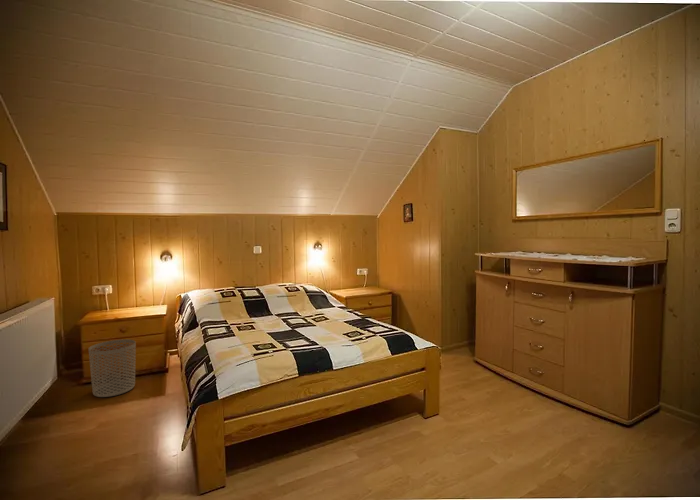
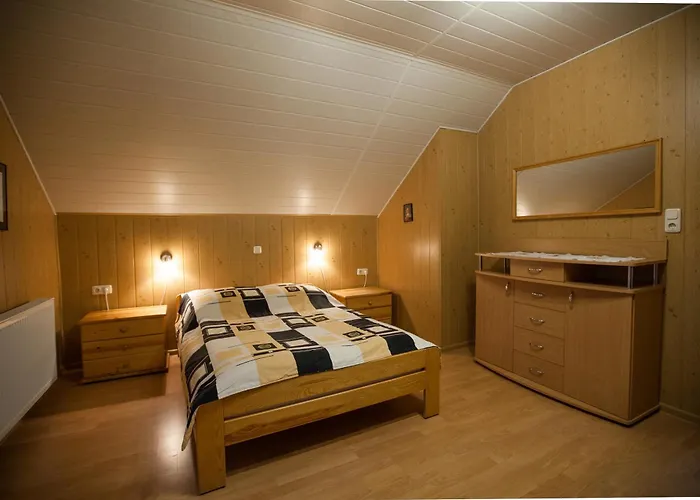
- waste bin [88,339,137,398]
